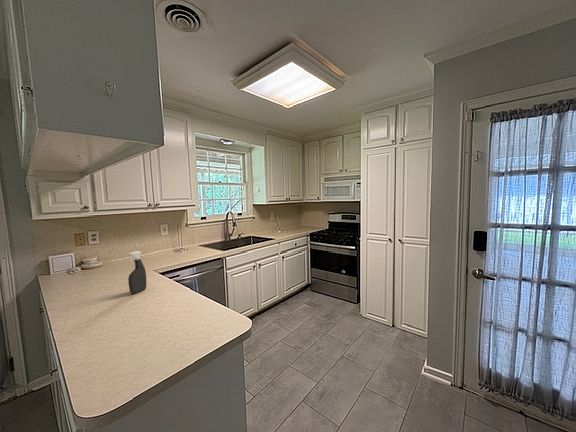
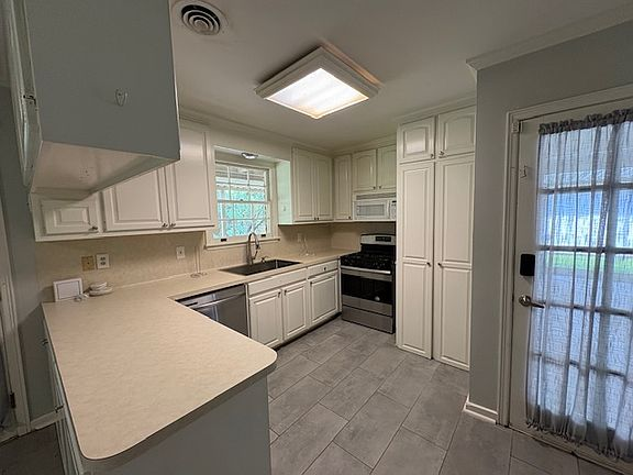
- spray bottle [127,250,147,294]
